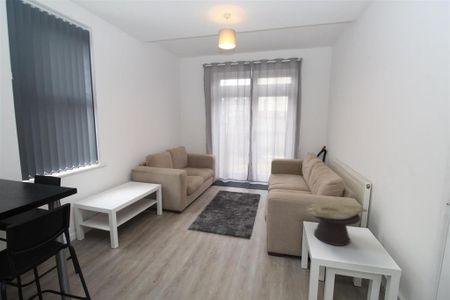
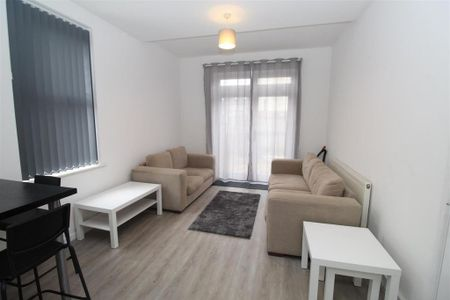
- decorative bowl [305,201,368,247]
